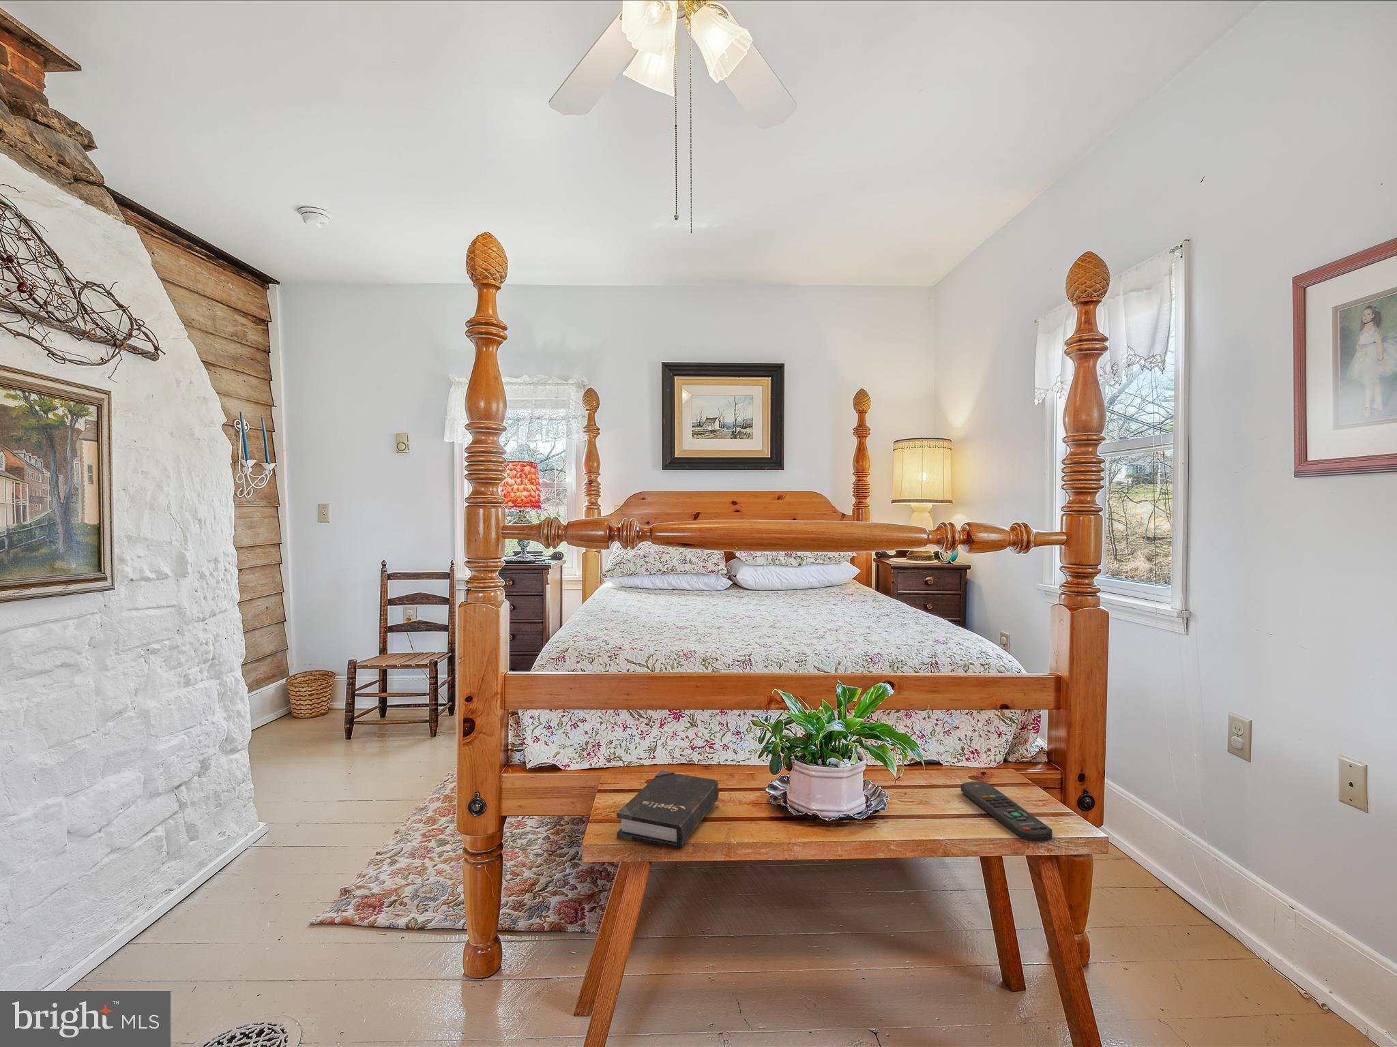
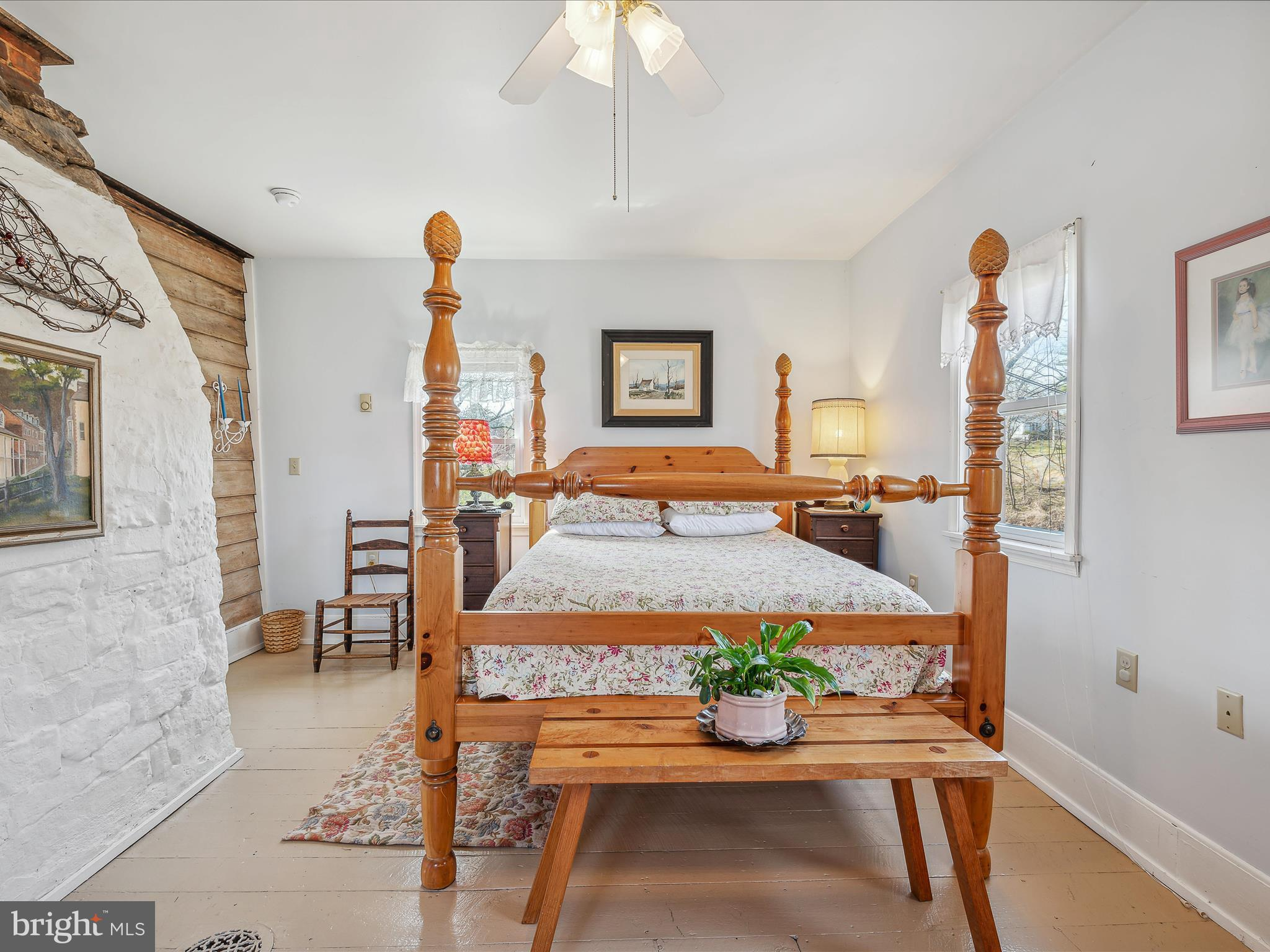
- remote control [960,781,1053,841]
- hardback book [616,770,719,849]
